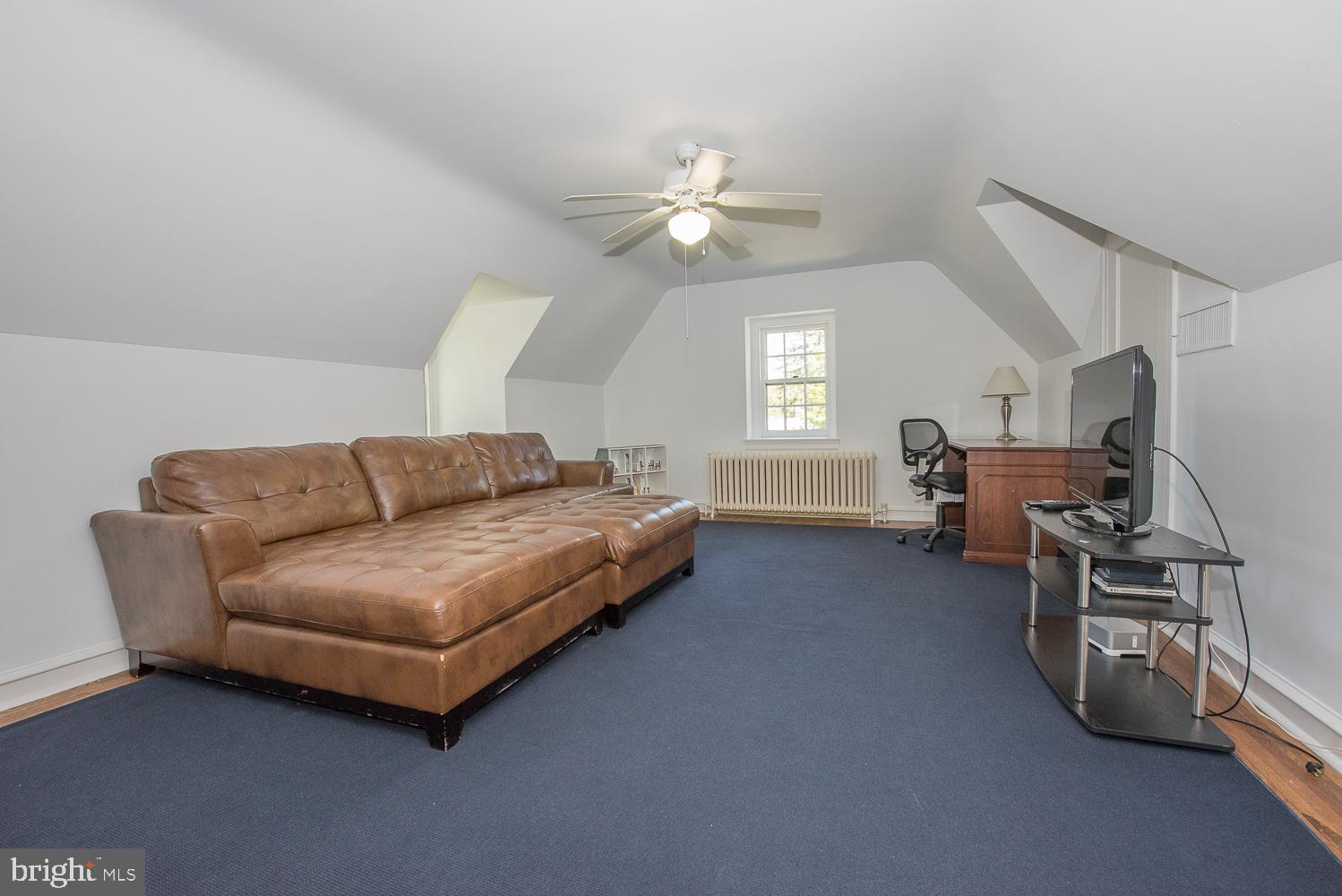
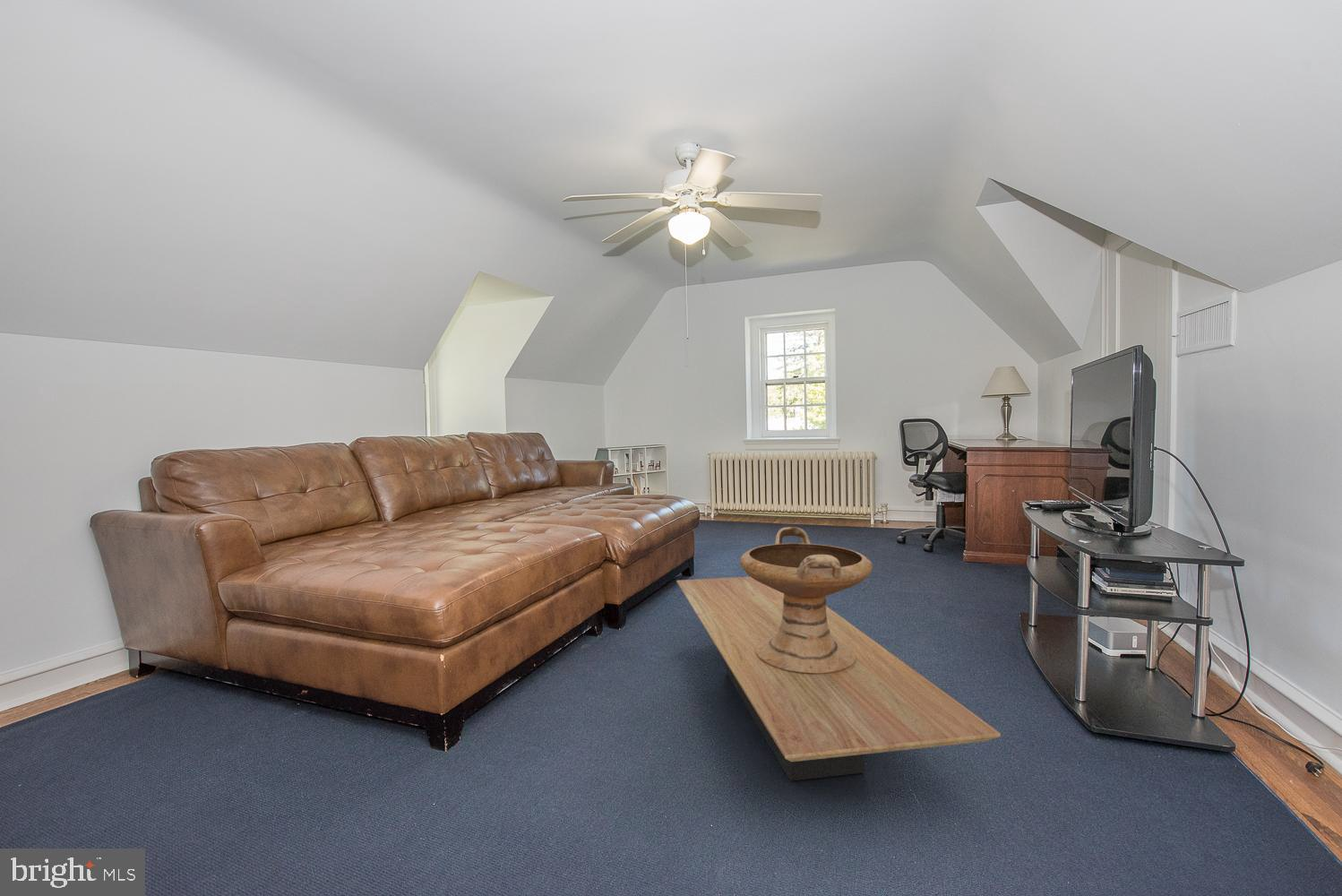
+ decorative bowl [739,526,873,674]
+ coffee table [675,576,1002,782]
